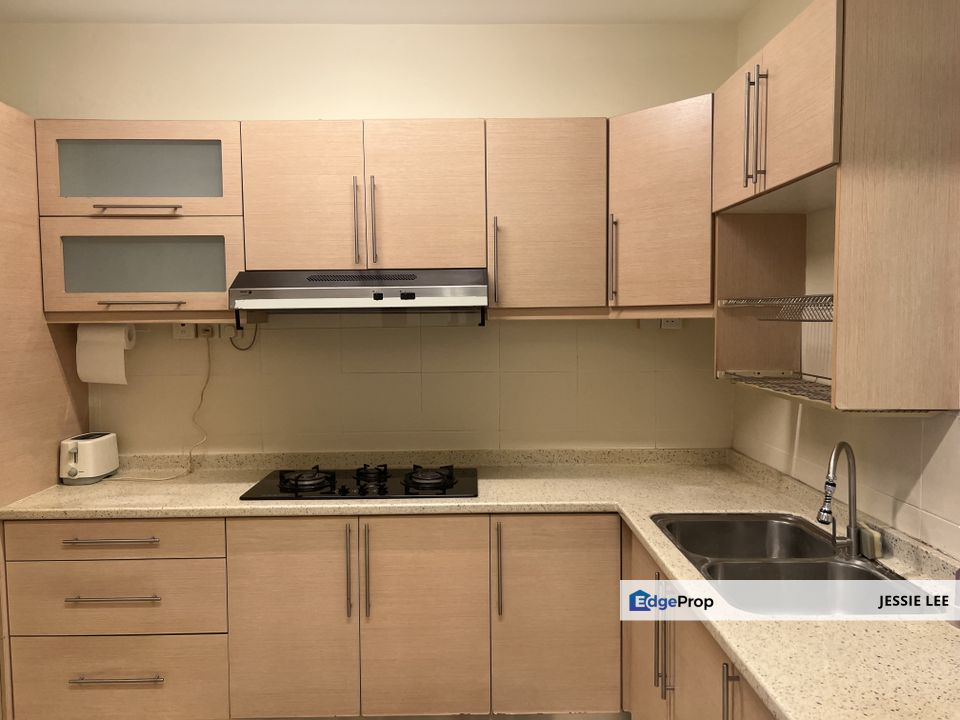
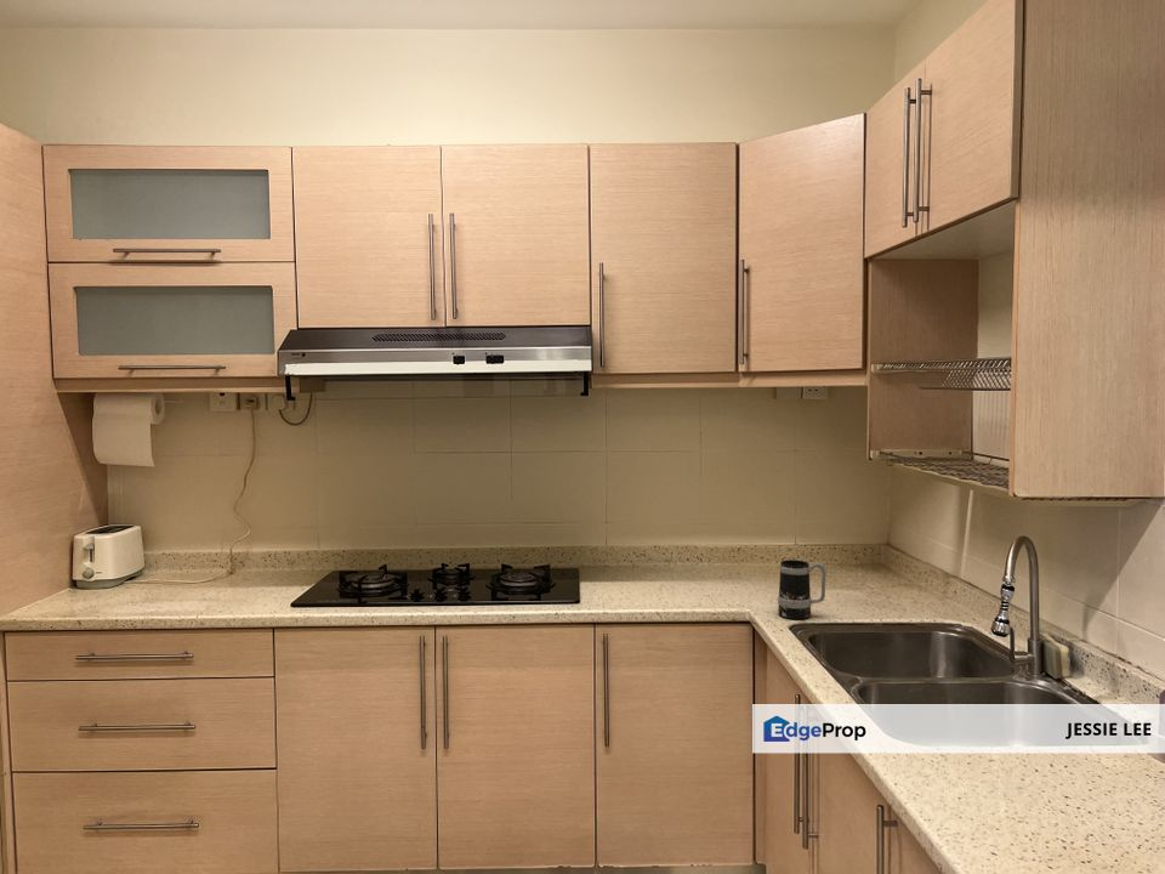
+ mug [777,558,828,620]
